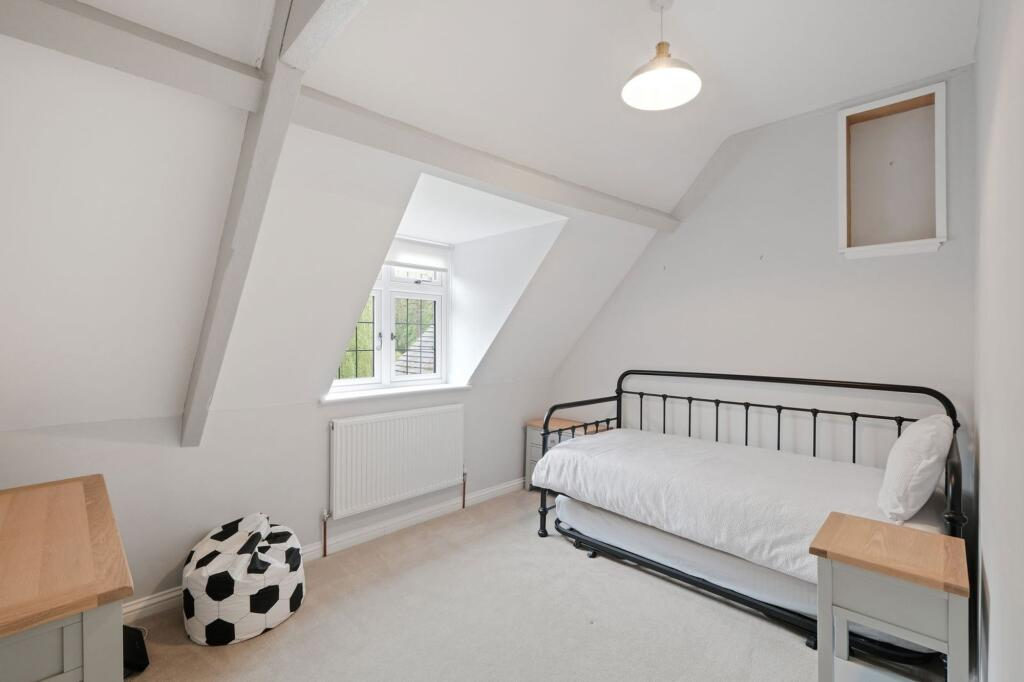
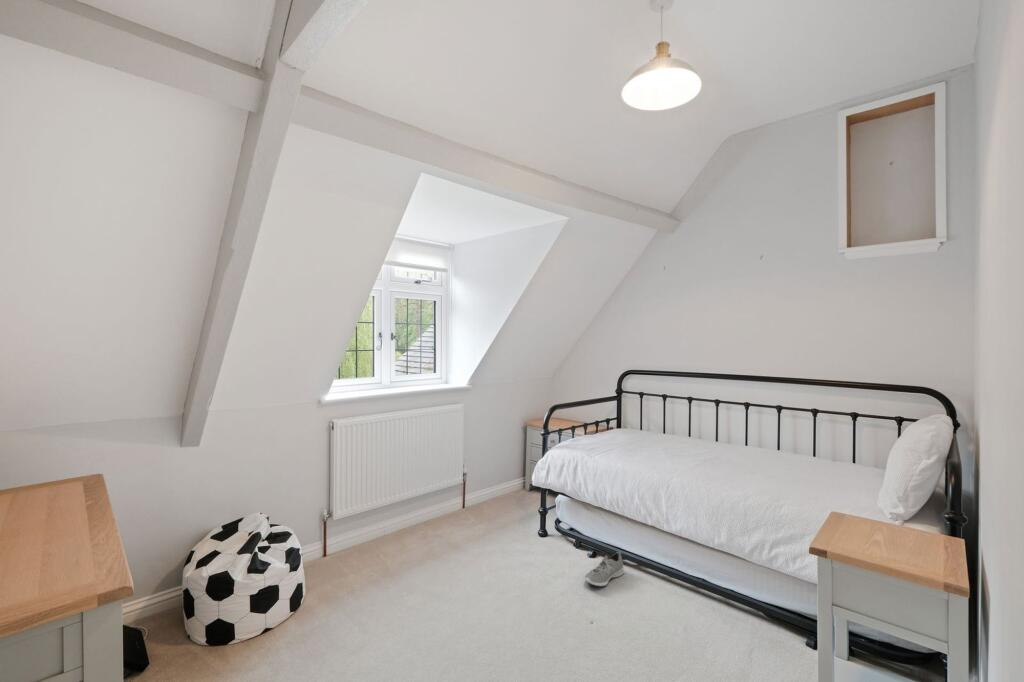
+ sneaker [583,551,625,587]
